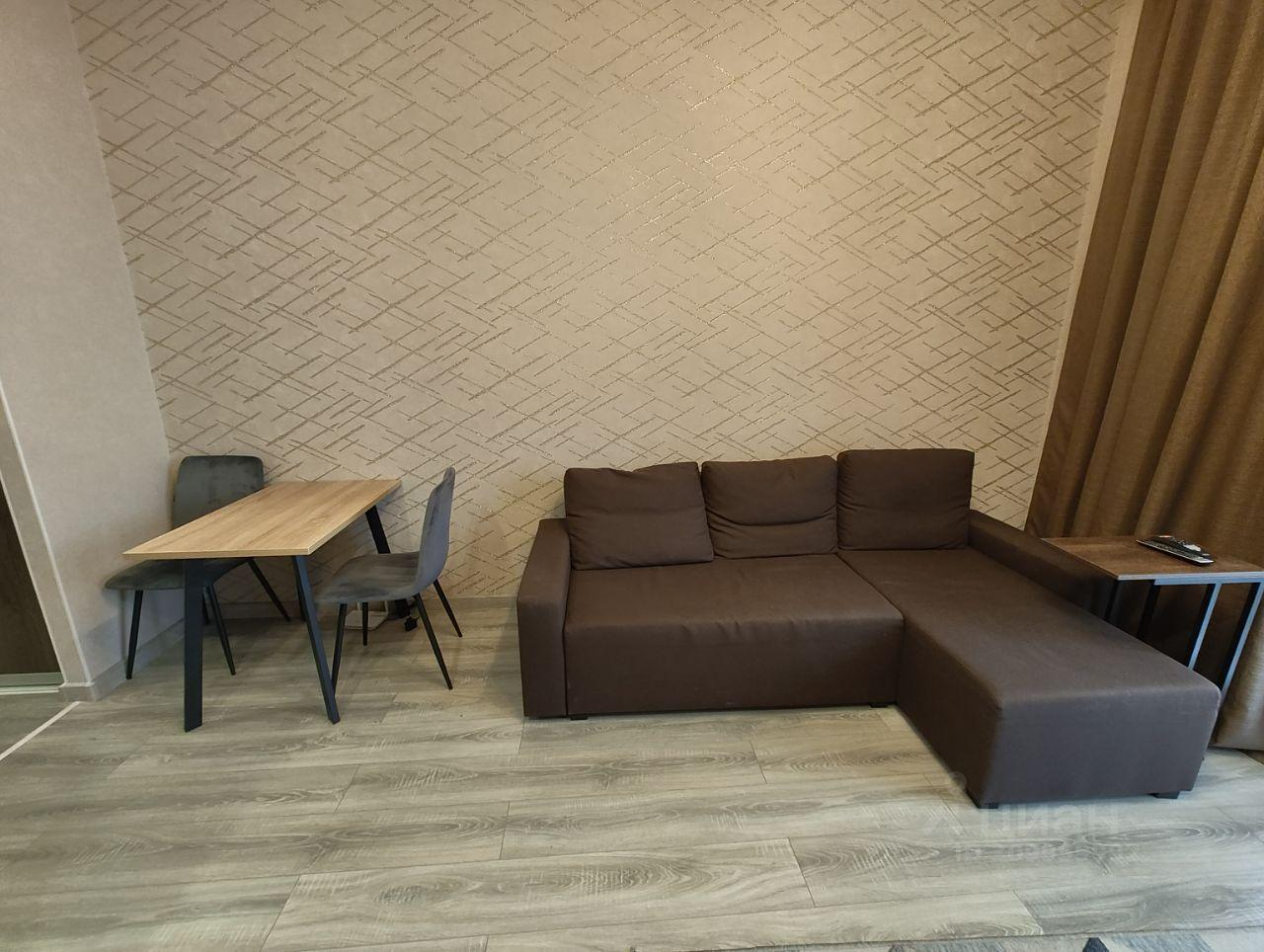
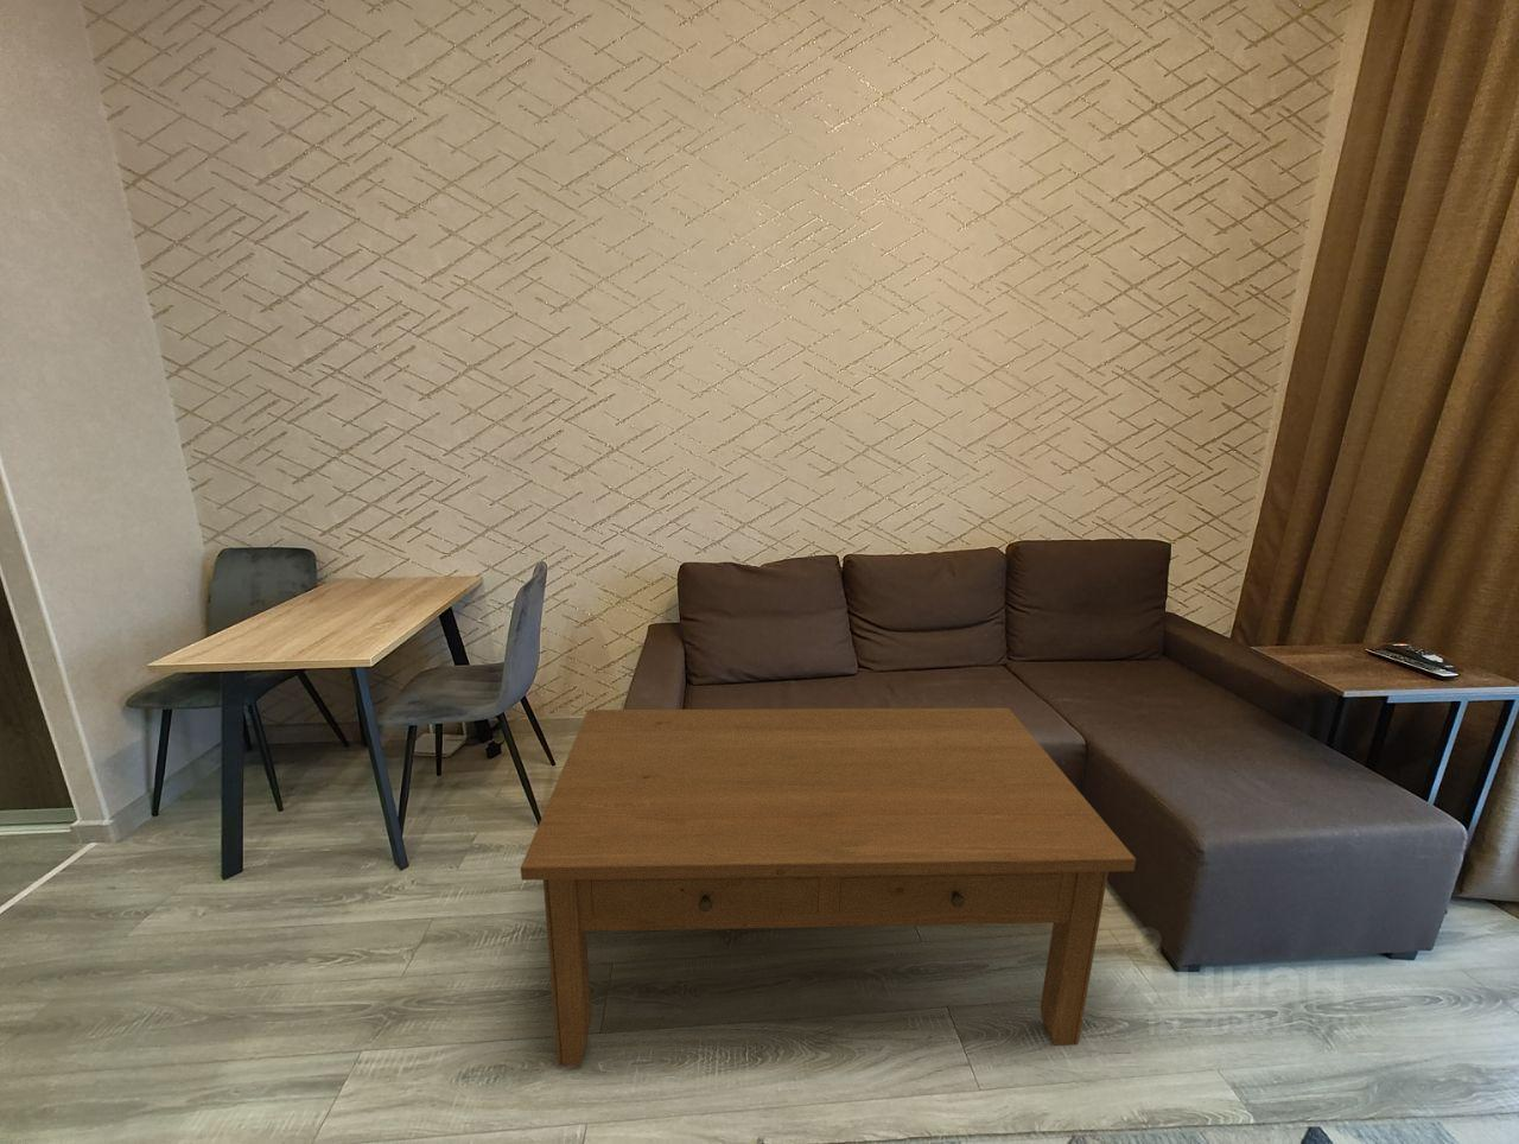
+ coffee table [520,708,1137,1067]
